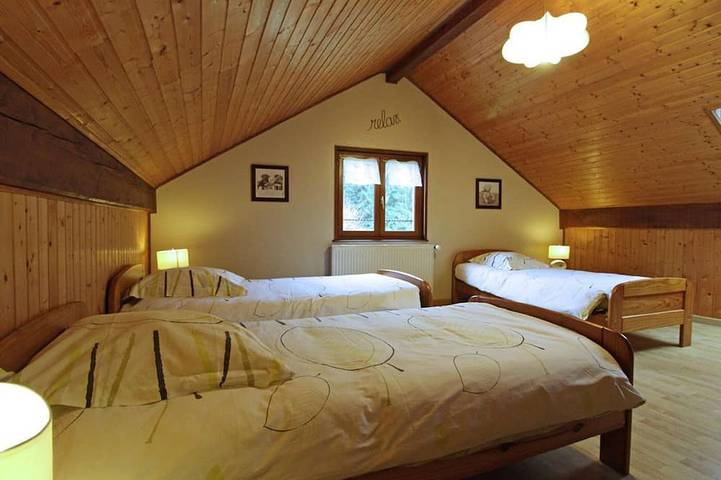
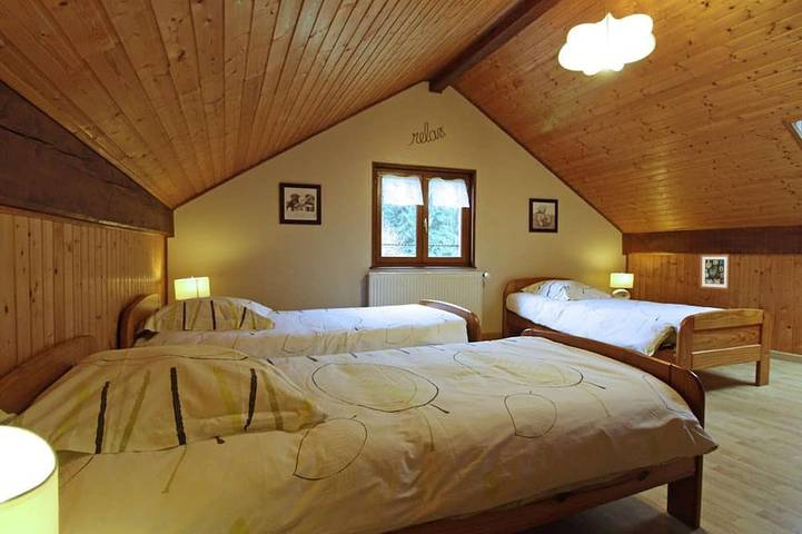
+ wall art [699,254,731,290]
